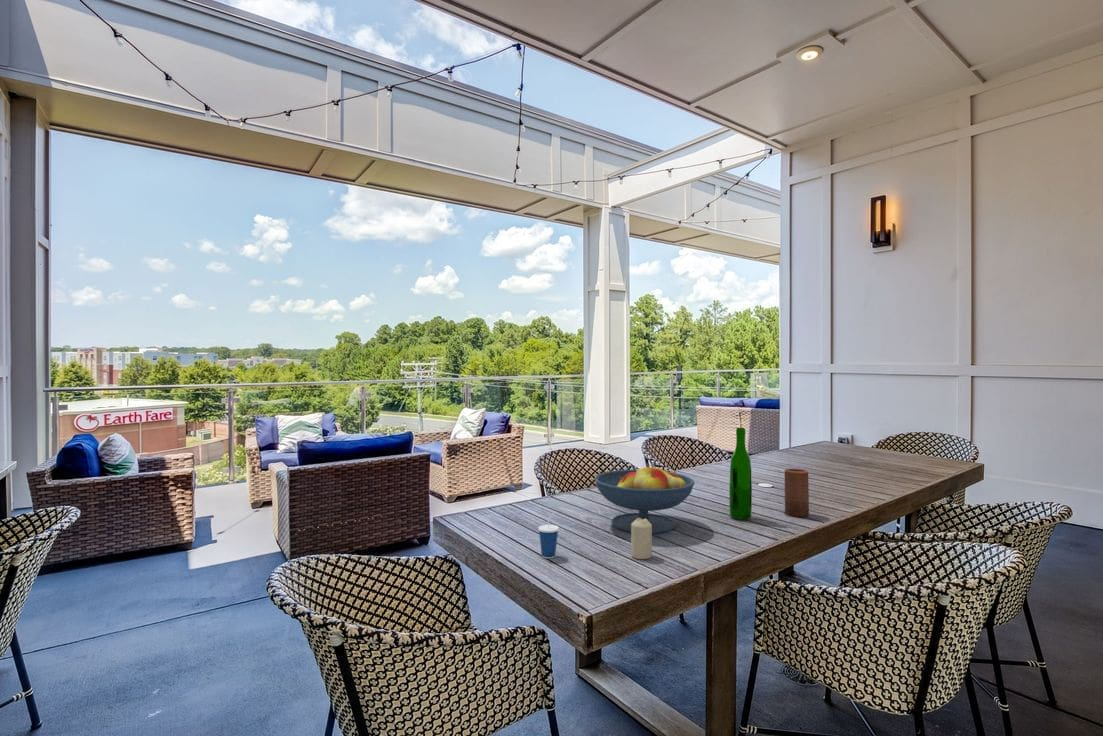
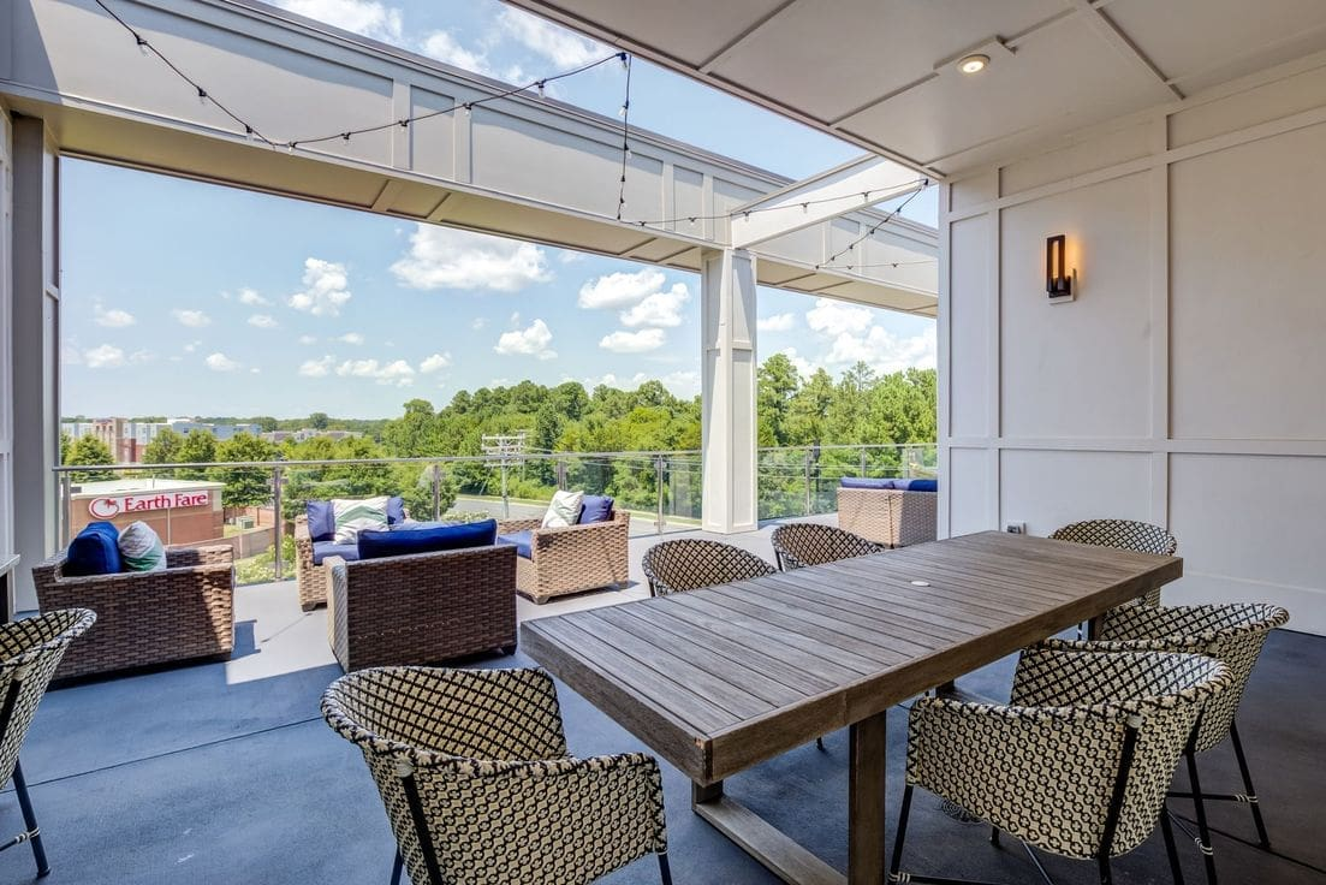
- fruit bowl [593,463,695,534]
- wine bottle [728,427,753,521]
- cup [537,511,560,559]
- candle [630,518,653,560]
- candle [783,468,810,518]
